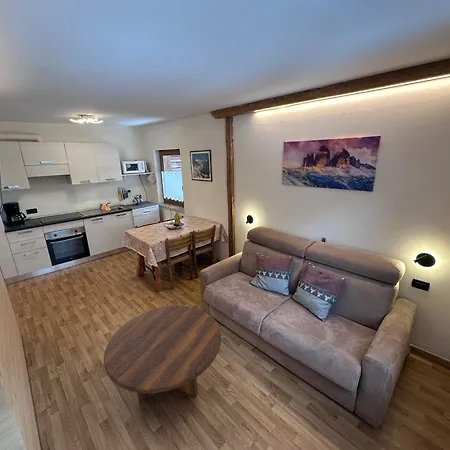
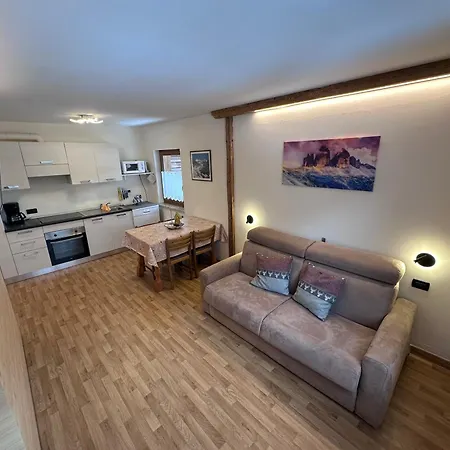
- coffee table [103,305,222,404]
